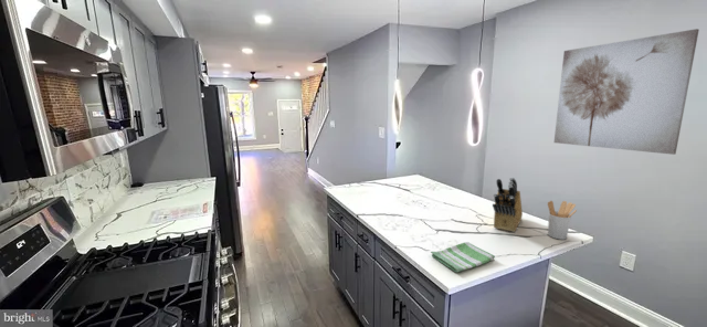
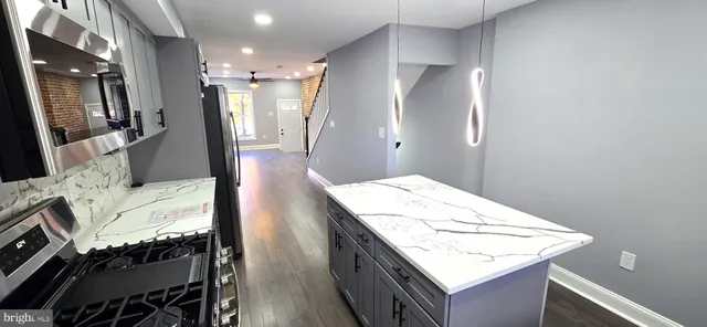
- knife block [492,177,524,233]
- dish towel [430,241,496,273]
- wall art [553,28,700,156]
- utensil holder [547,200,578,241]
